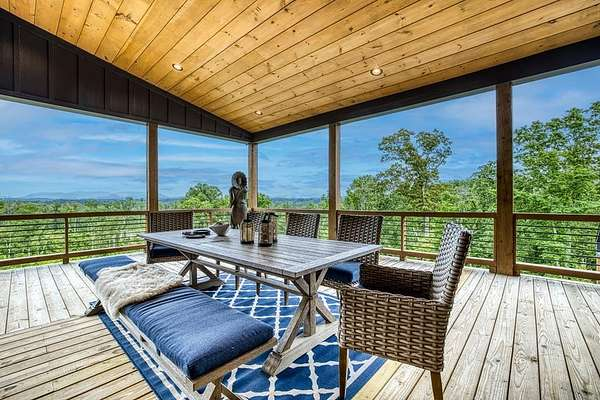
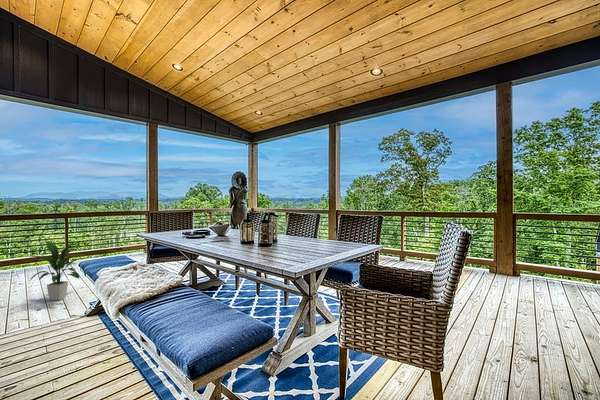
+ indoor plant [28,239,85,302]
